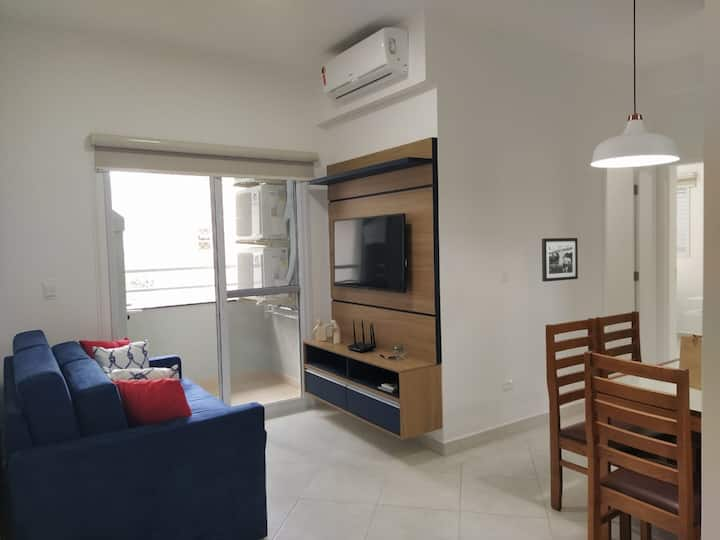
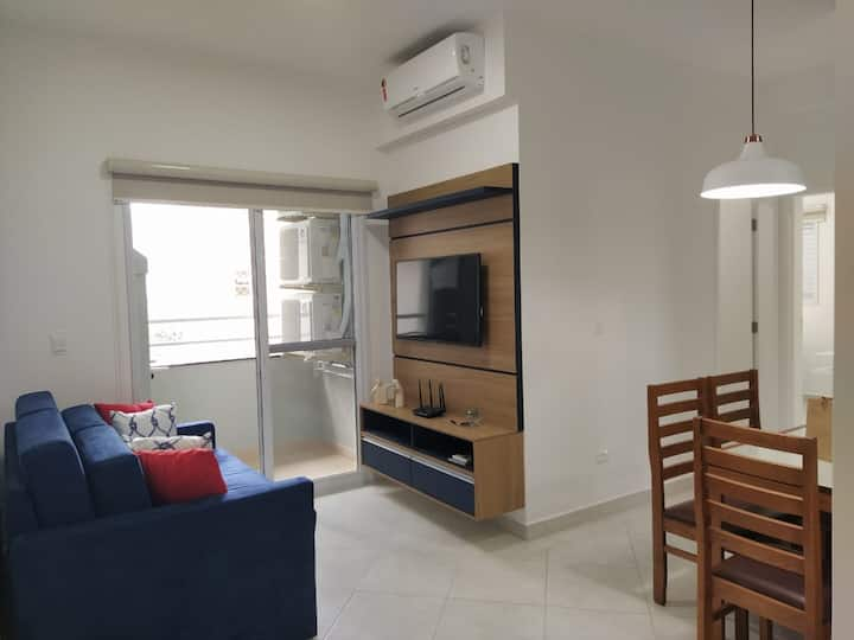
- picture frame [541,237,579,283]
